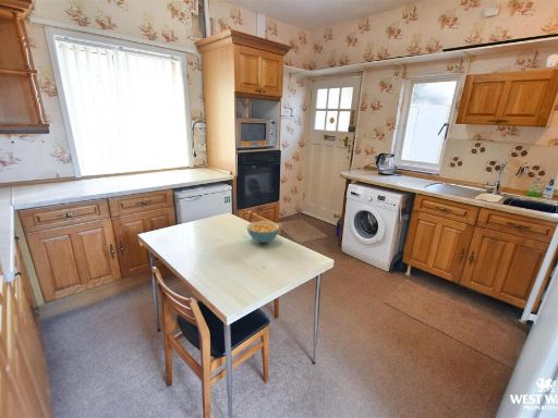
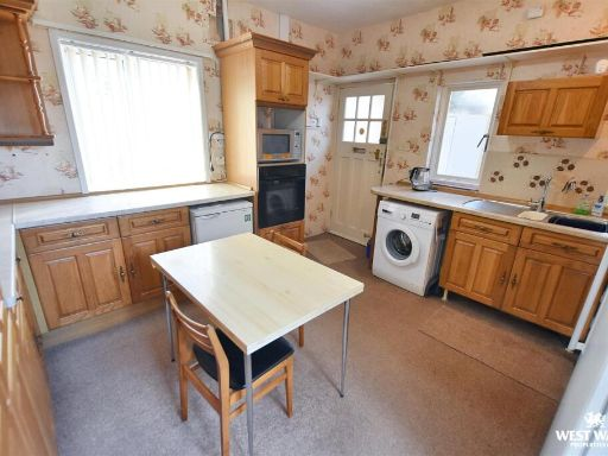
- cereal bowl [246,220,280,244]
